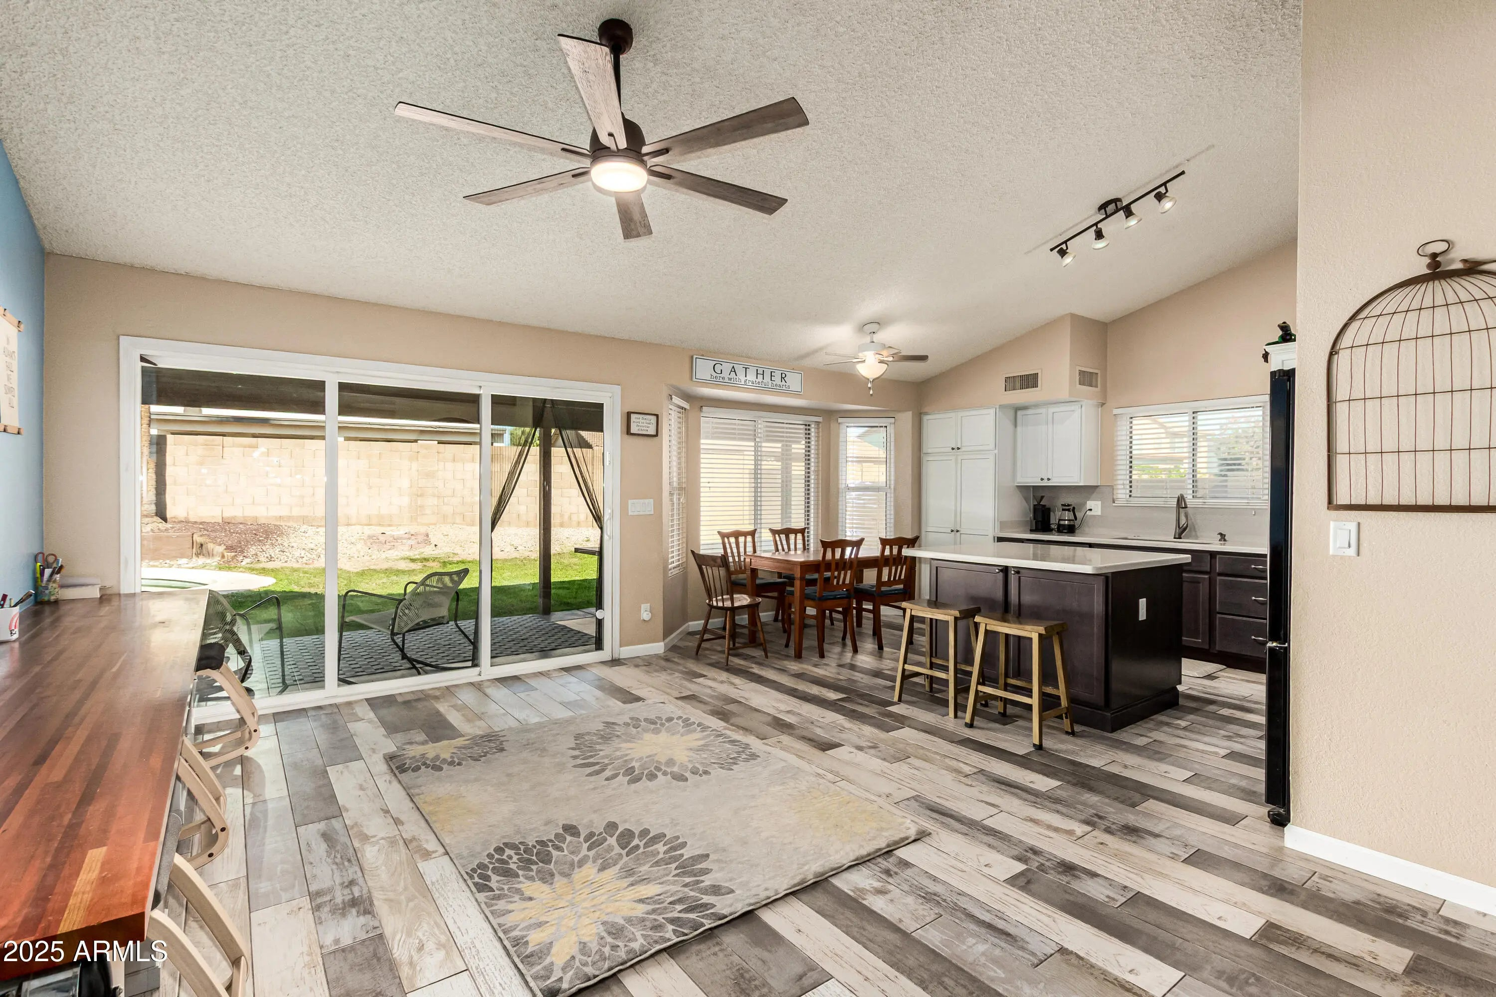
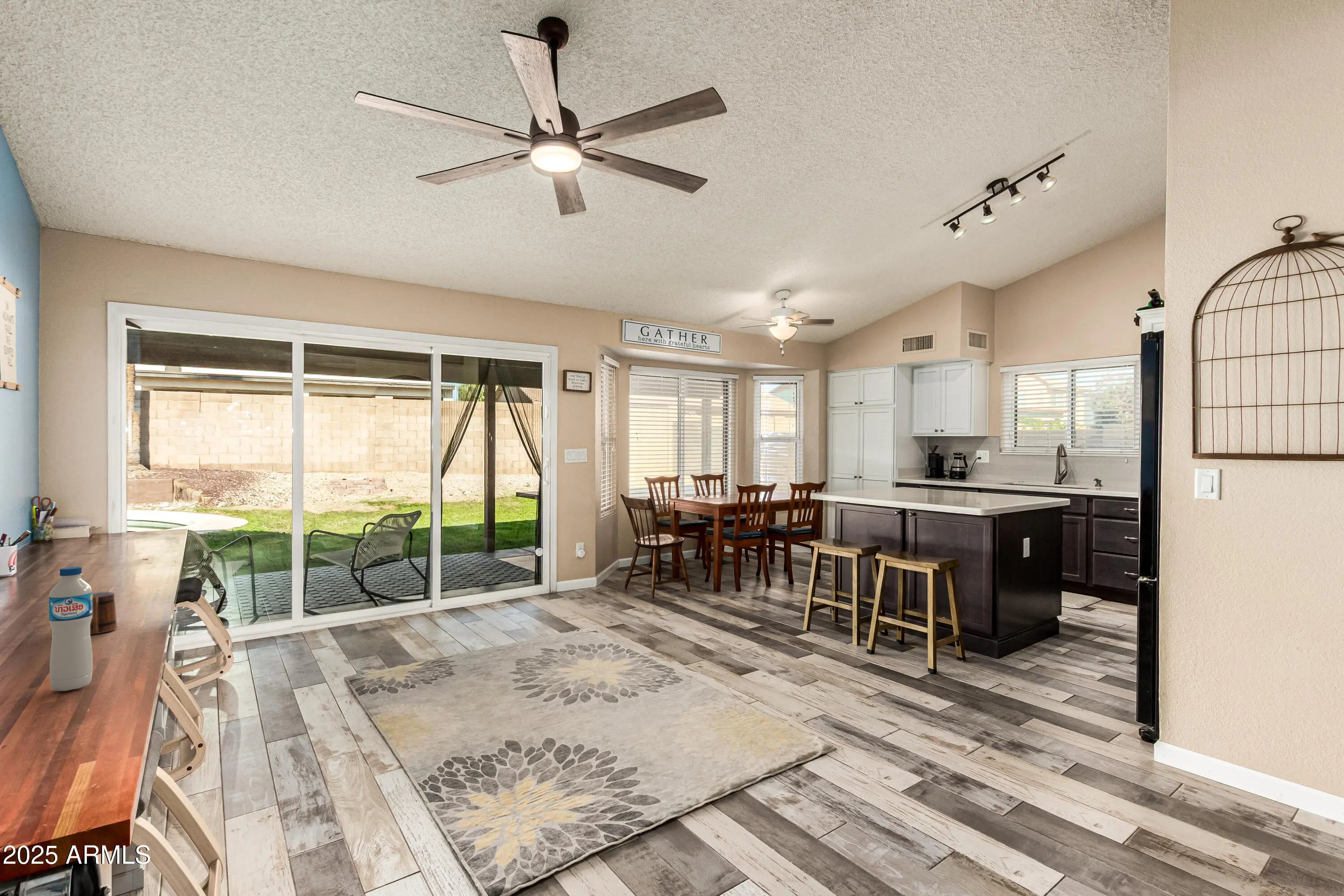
+ mug [90,591,117,635]
+ water bottle [48,566,93,692]
